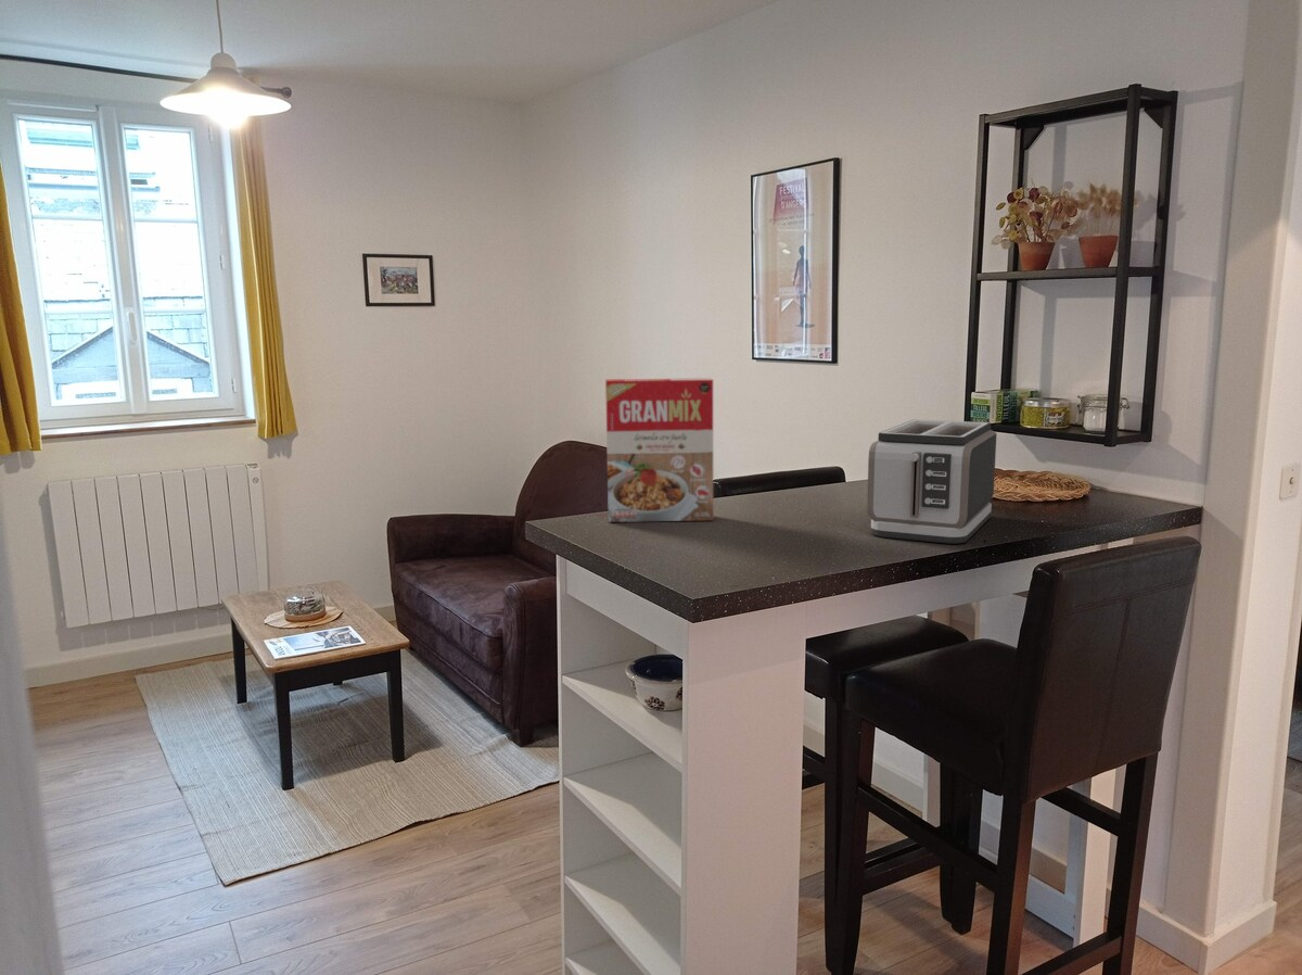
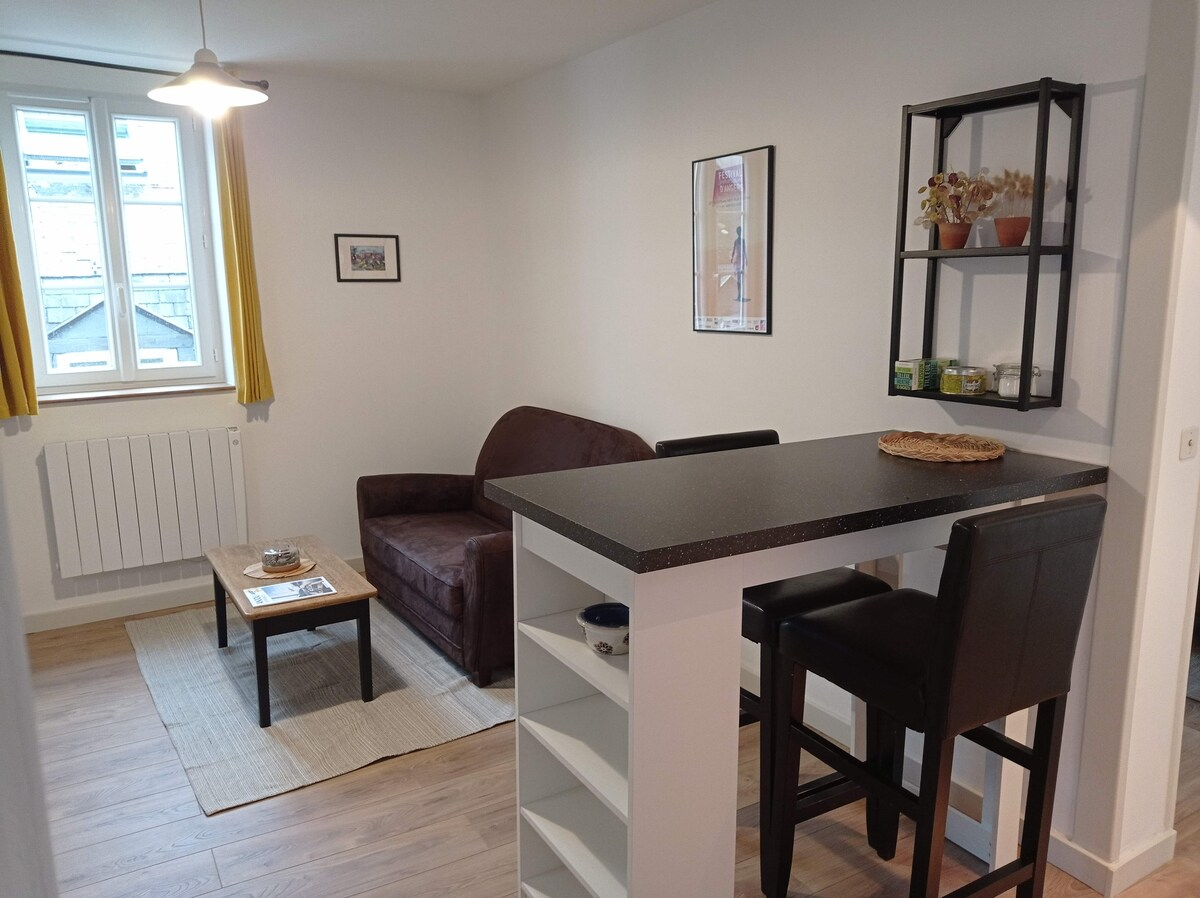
- cereal box [604,377,714,523]
- toaster [866,418,998,545]
